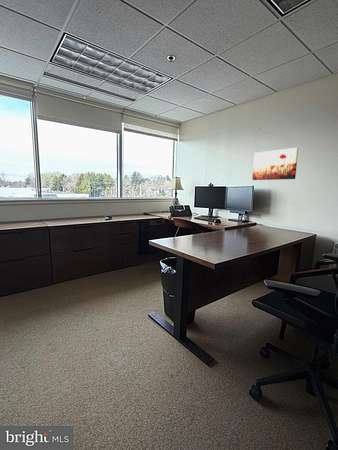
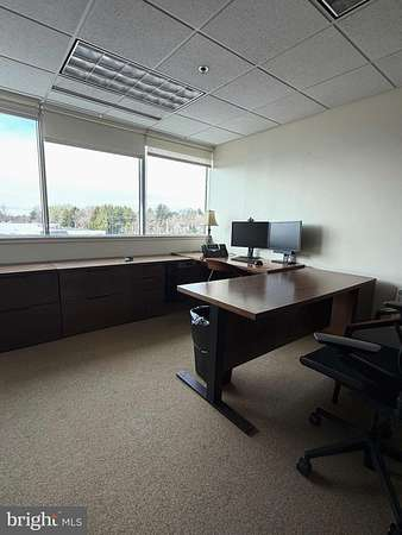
- wall art [252,147,299,181]
